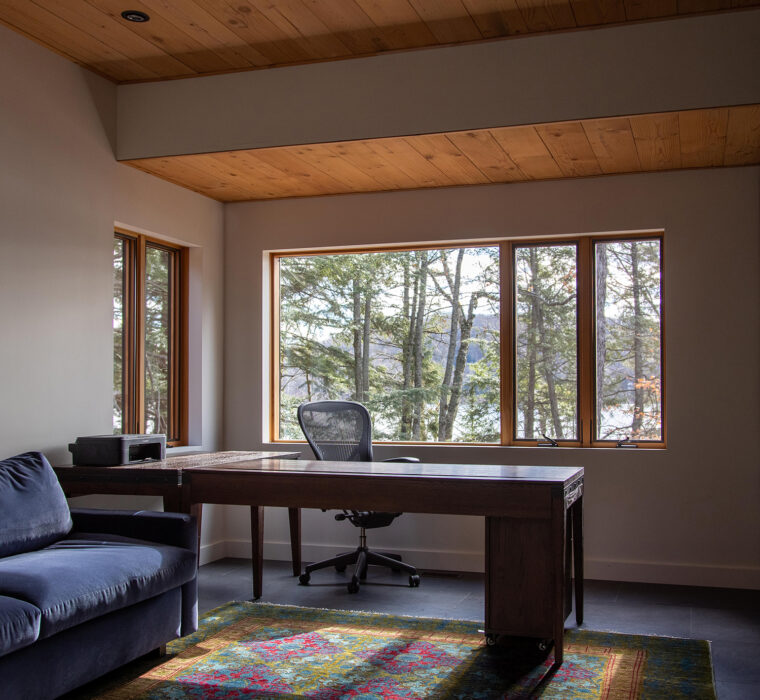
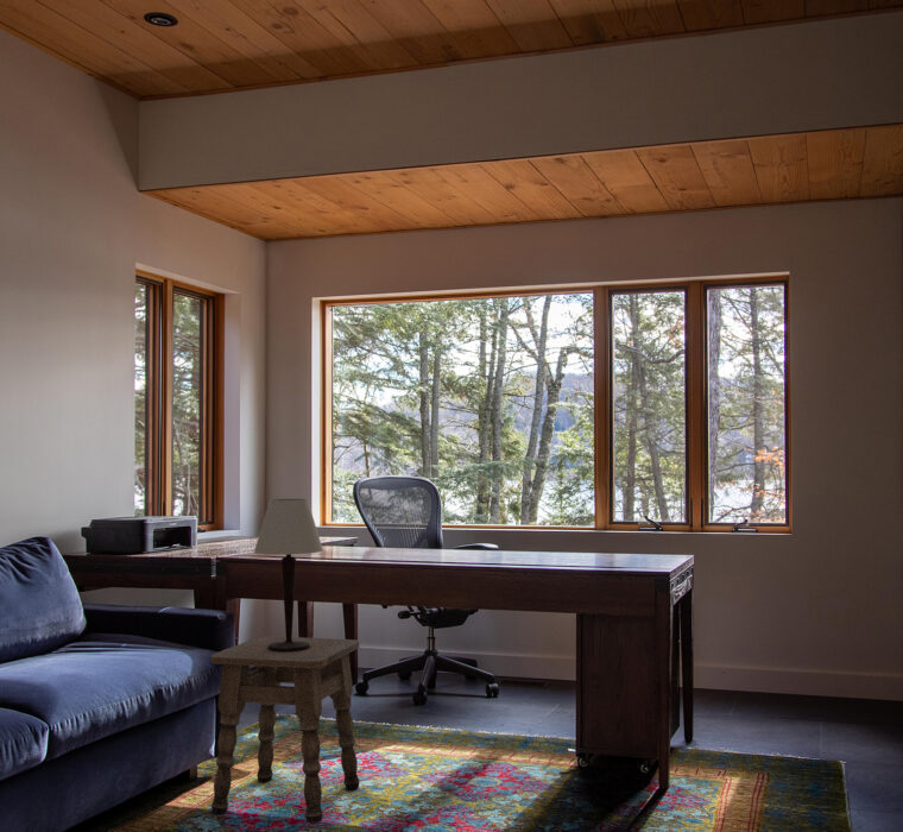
+ table lamp [253,498,324,653]
+ side table [210,635,361,824]
